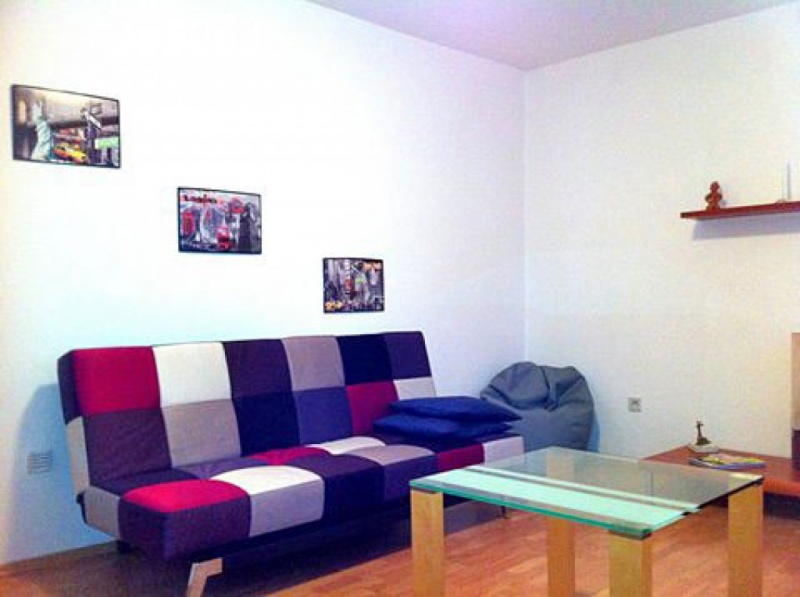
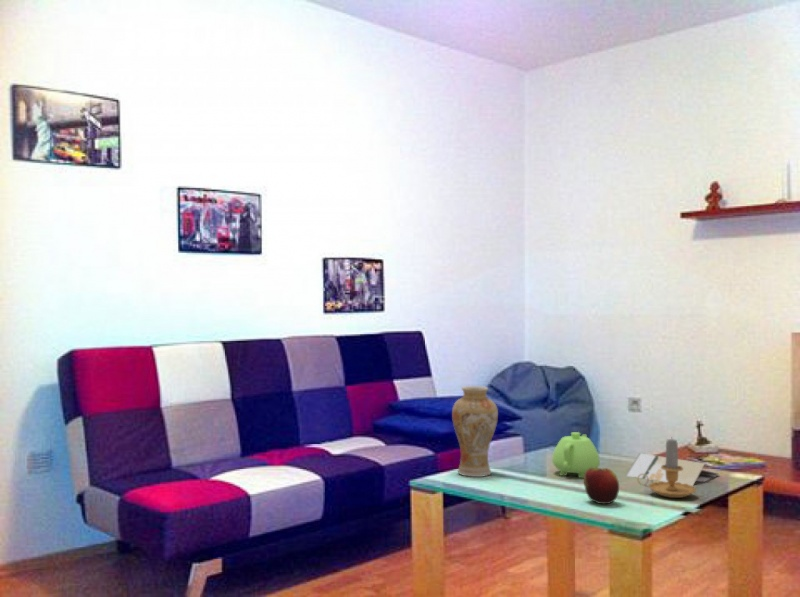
+ teapot [551,431,601,479]
+ candle [636,435,697,499]
+ vase [451,385,499,478]
+ apple [583,467,620,505]
+ brochure [624,452,720,487]
